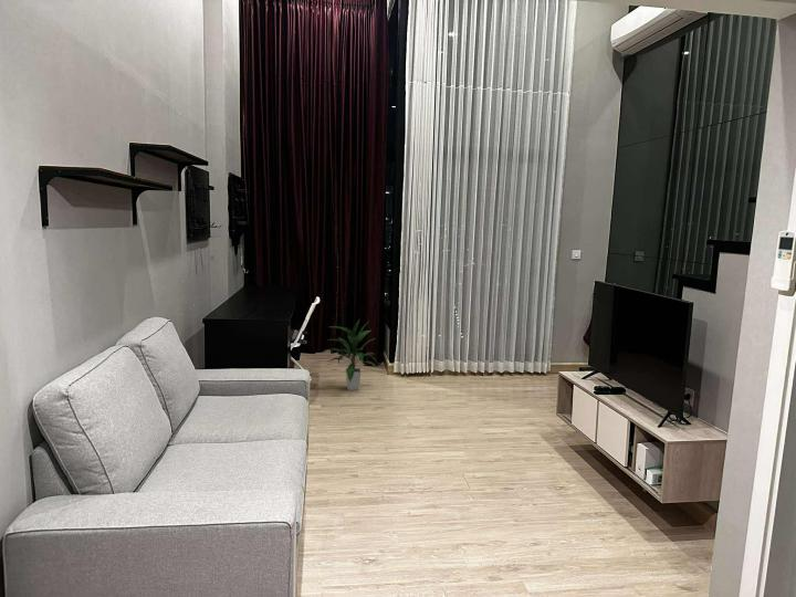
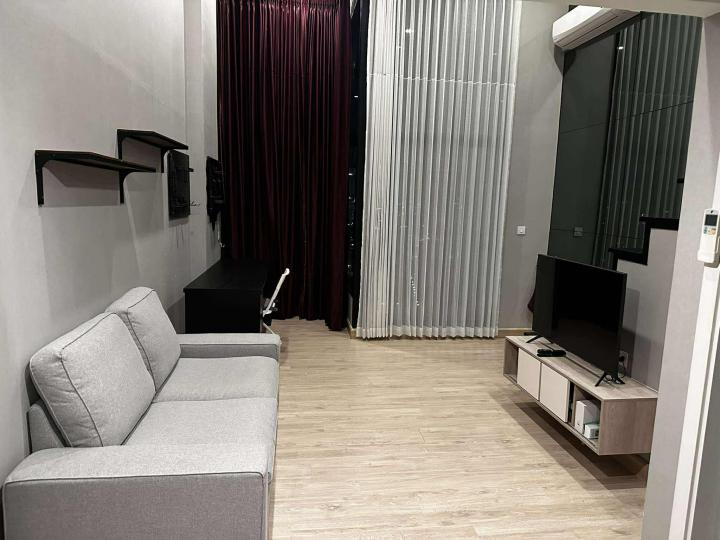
- indoor plant [325,318,378,391]
